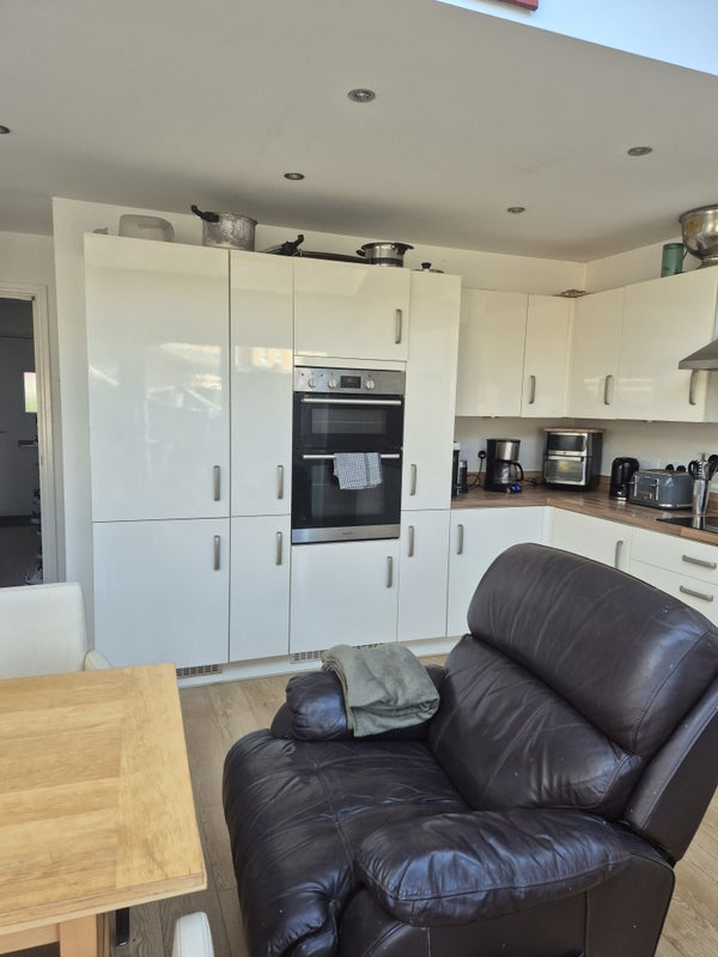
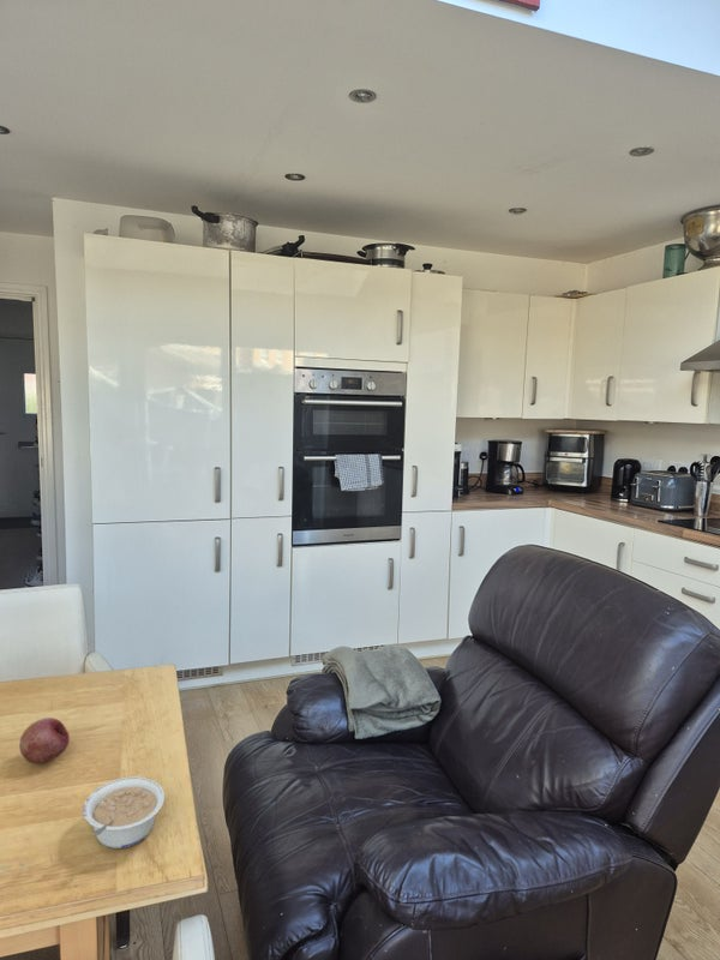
+ legume [82,776,166,850]
+ fruit [18,716,71,764]
